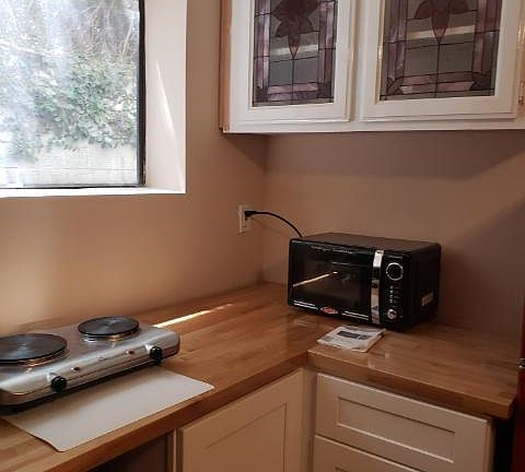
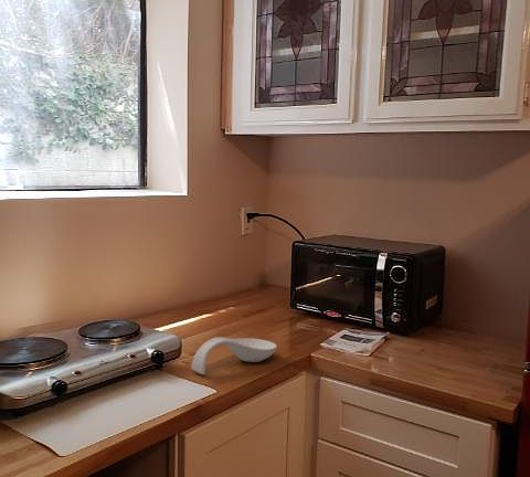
+ spoon rest [191,336,278,375]
